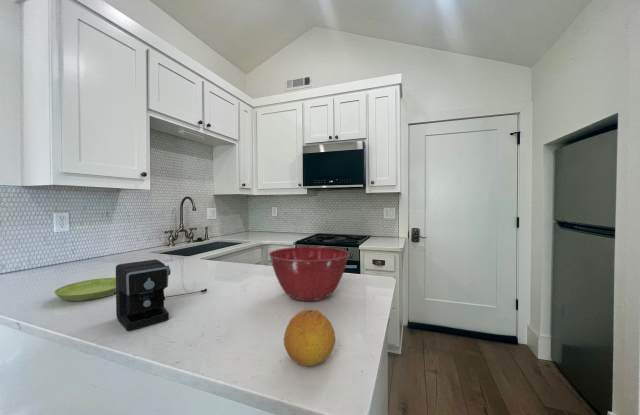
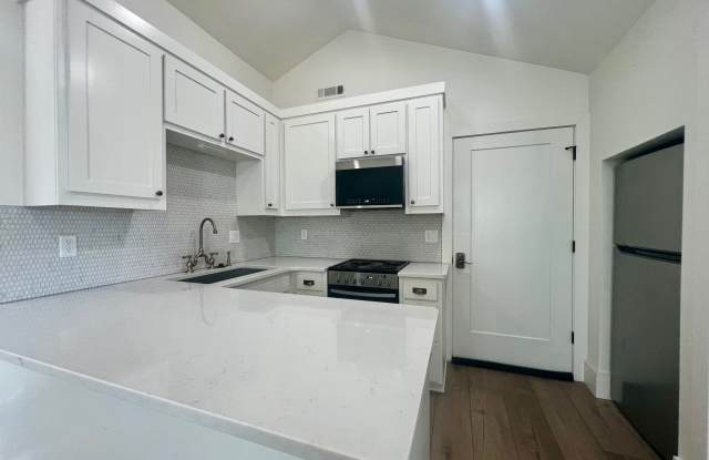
- fruit [283,308,336,367]
- coffee maker [115,258,208,332]
- saucer [53,277,116,302]
- mixing bowl [268,246,350,302]
